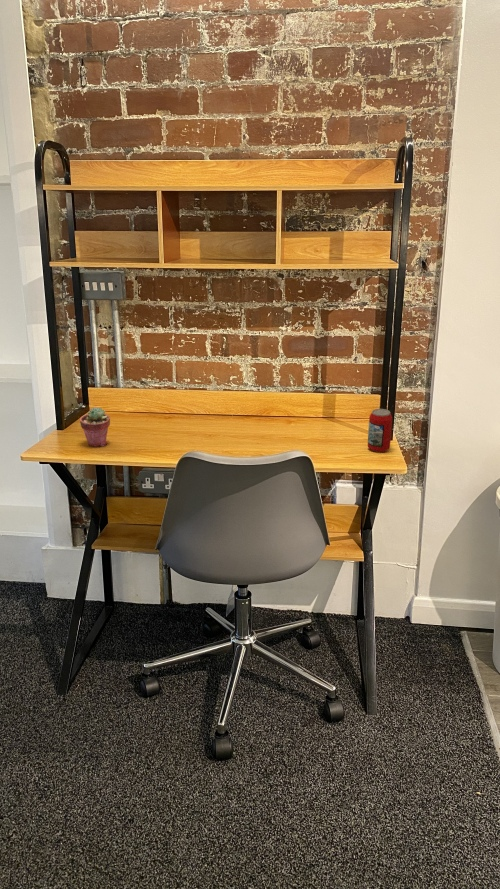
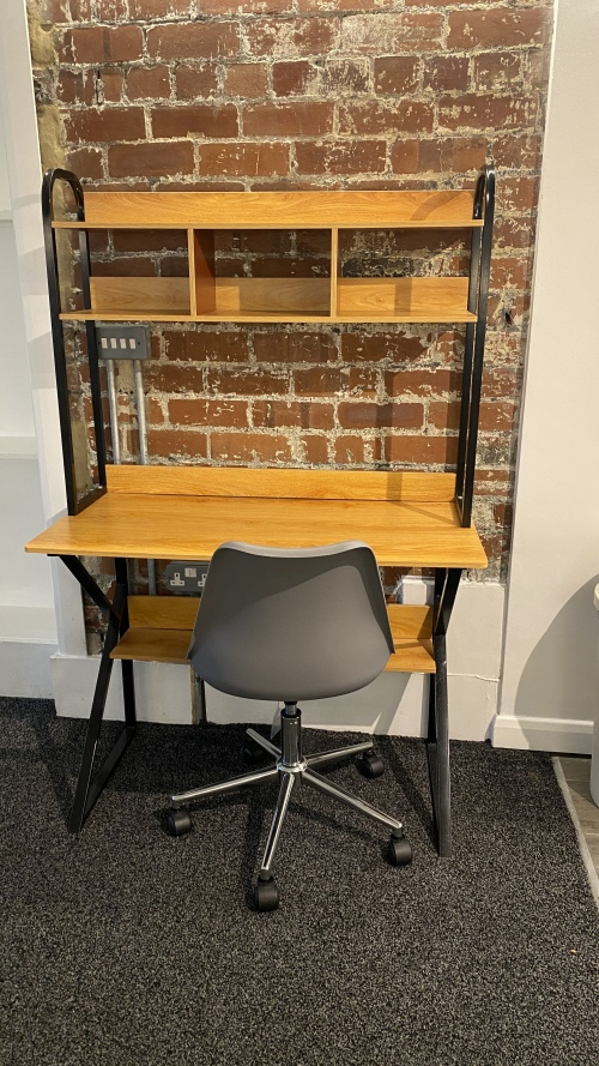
- potted succulent [79,406,111,448]
- beverage can [367,408,393,453]
